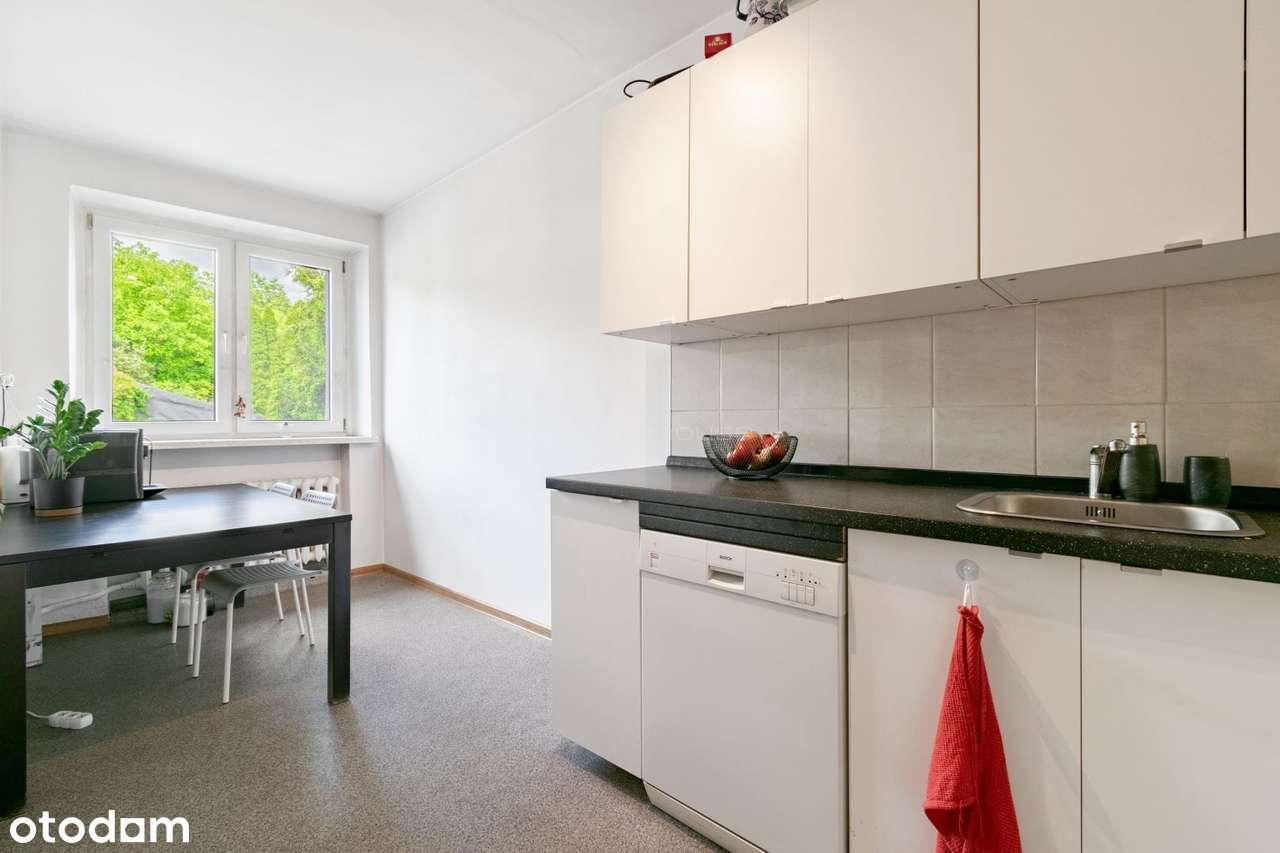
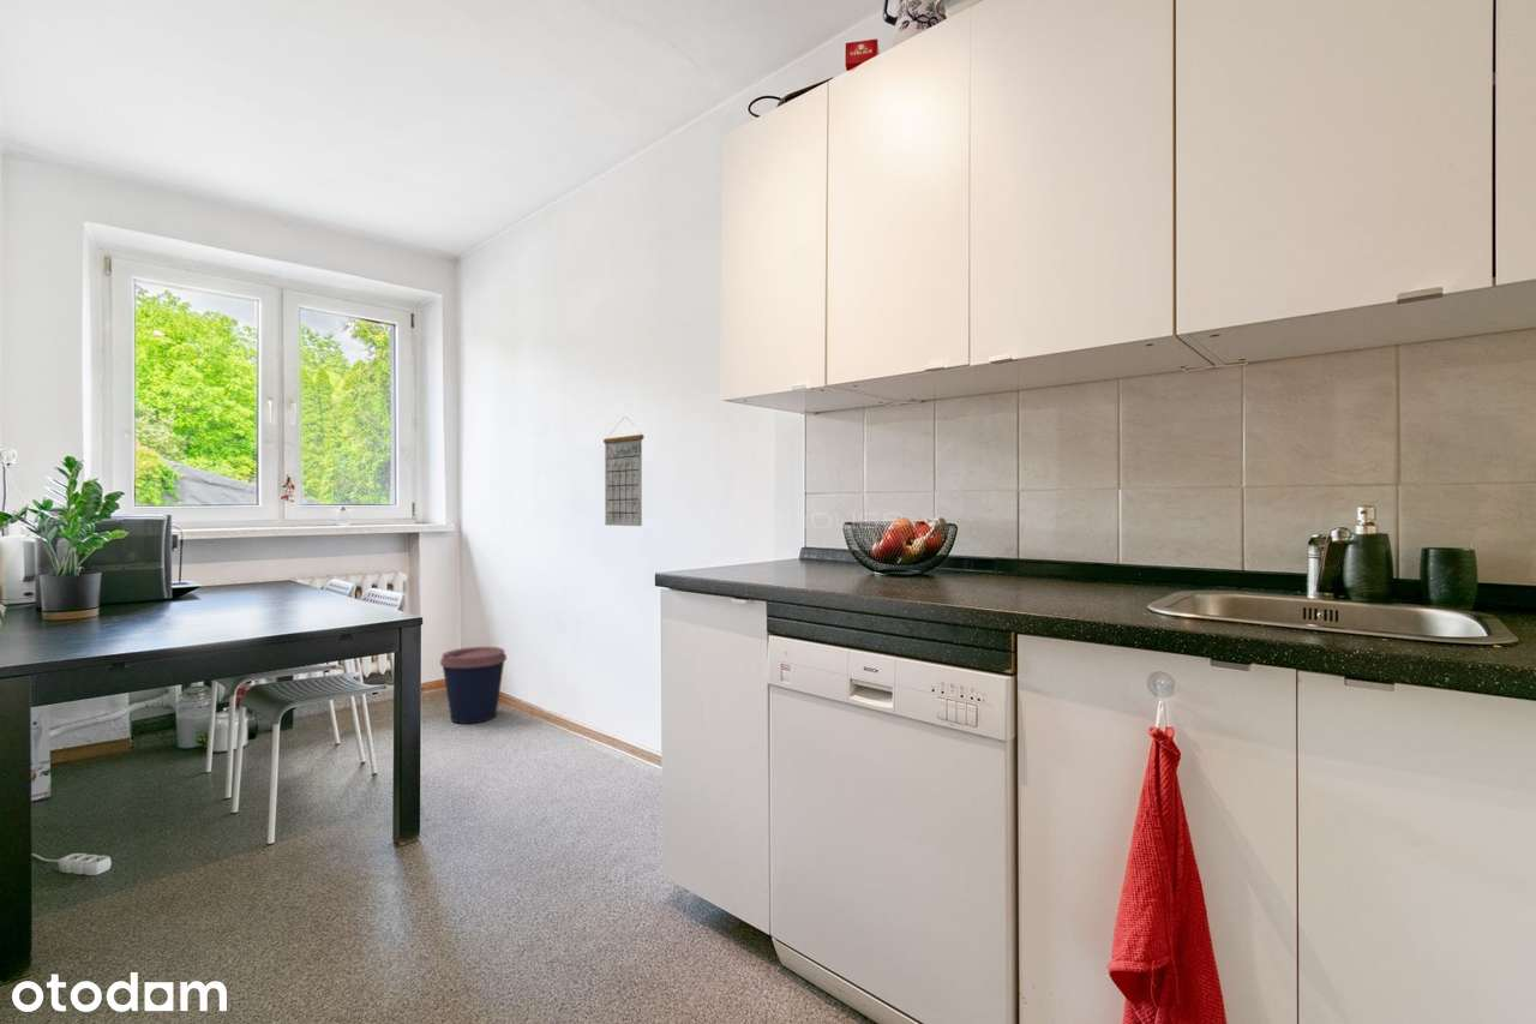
+ coffee cup [439,646,508,725]
+ calendar [602,418,644,527]
